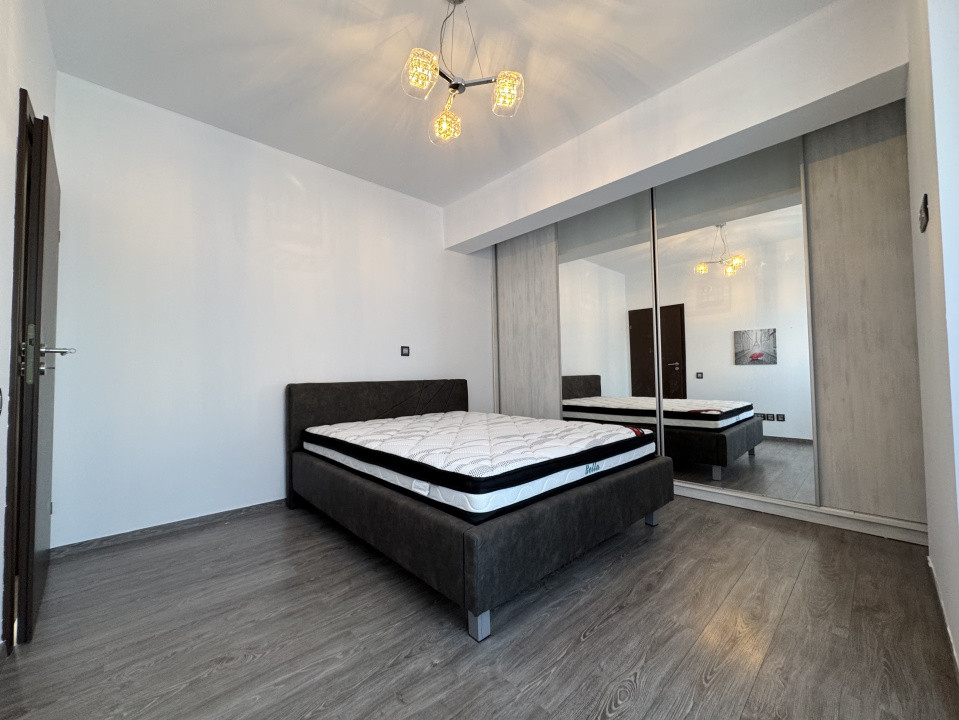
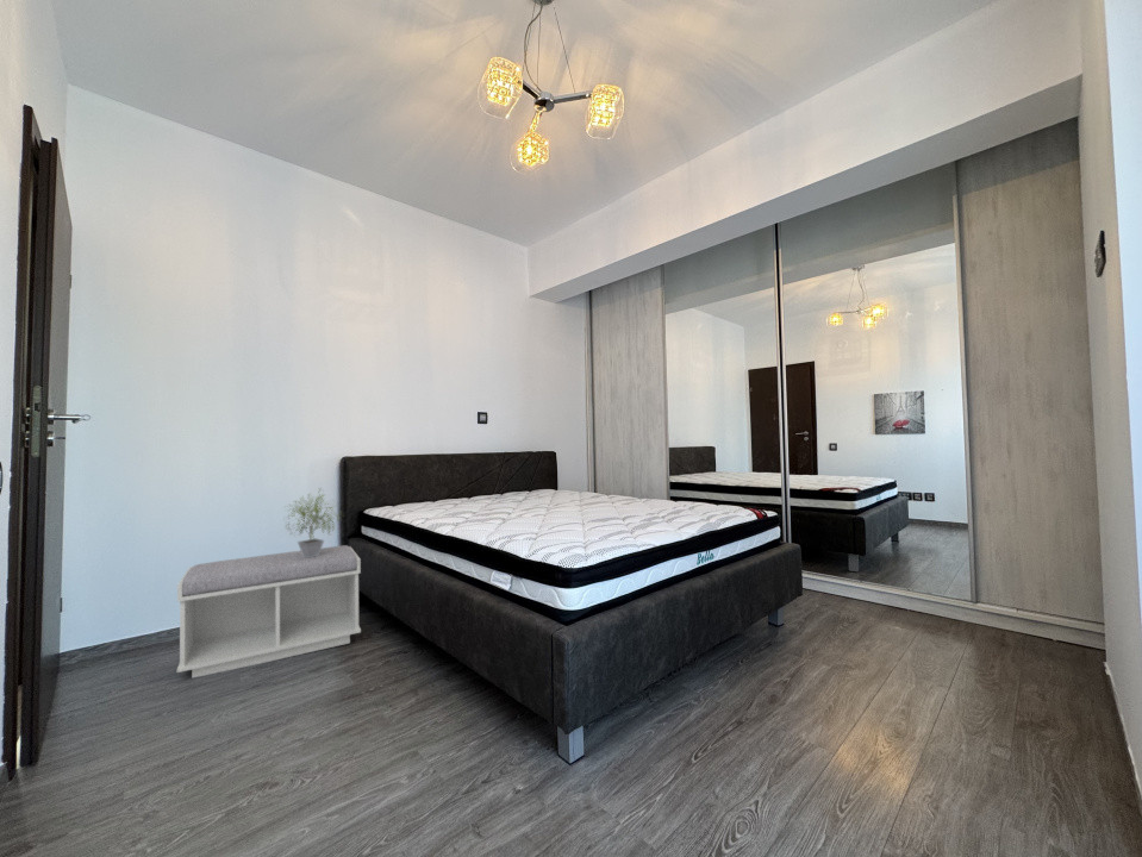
+ potted plant [281,487,344,557]
+ bench [176,544,362,680]
